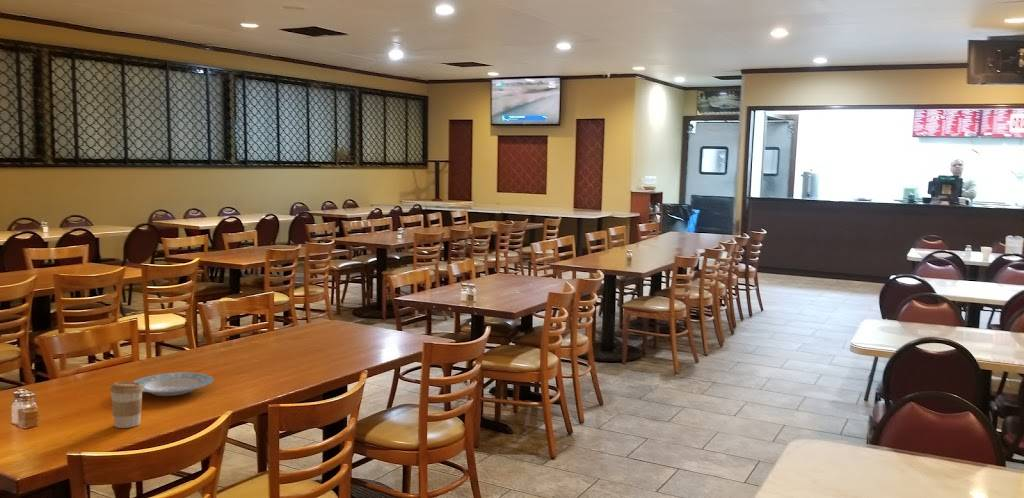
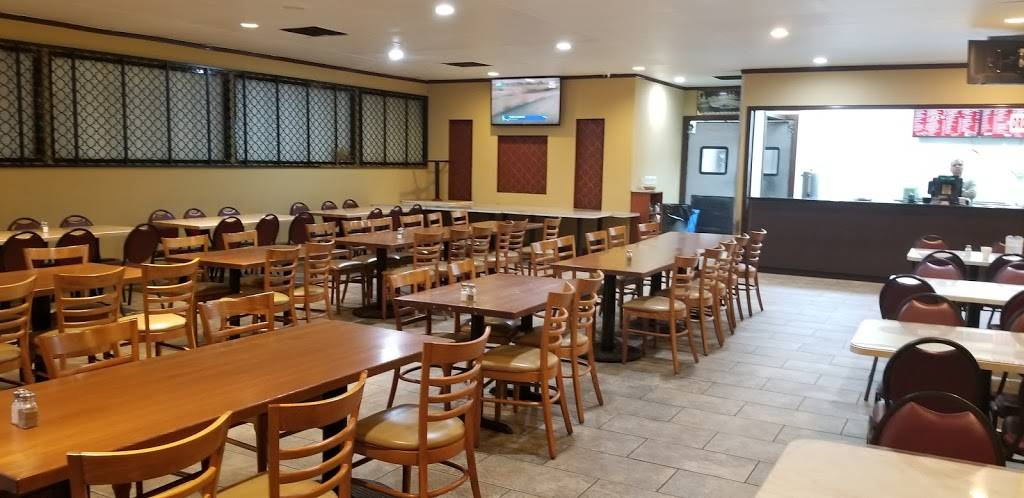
- coffee cup [109,381,144,429]
- plate [132,371,215,397]
